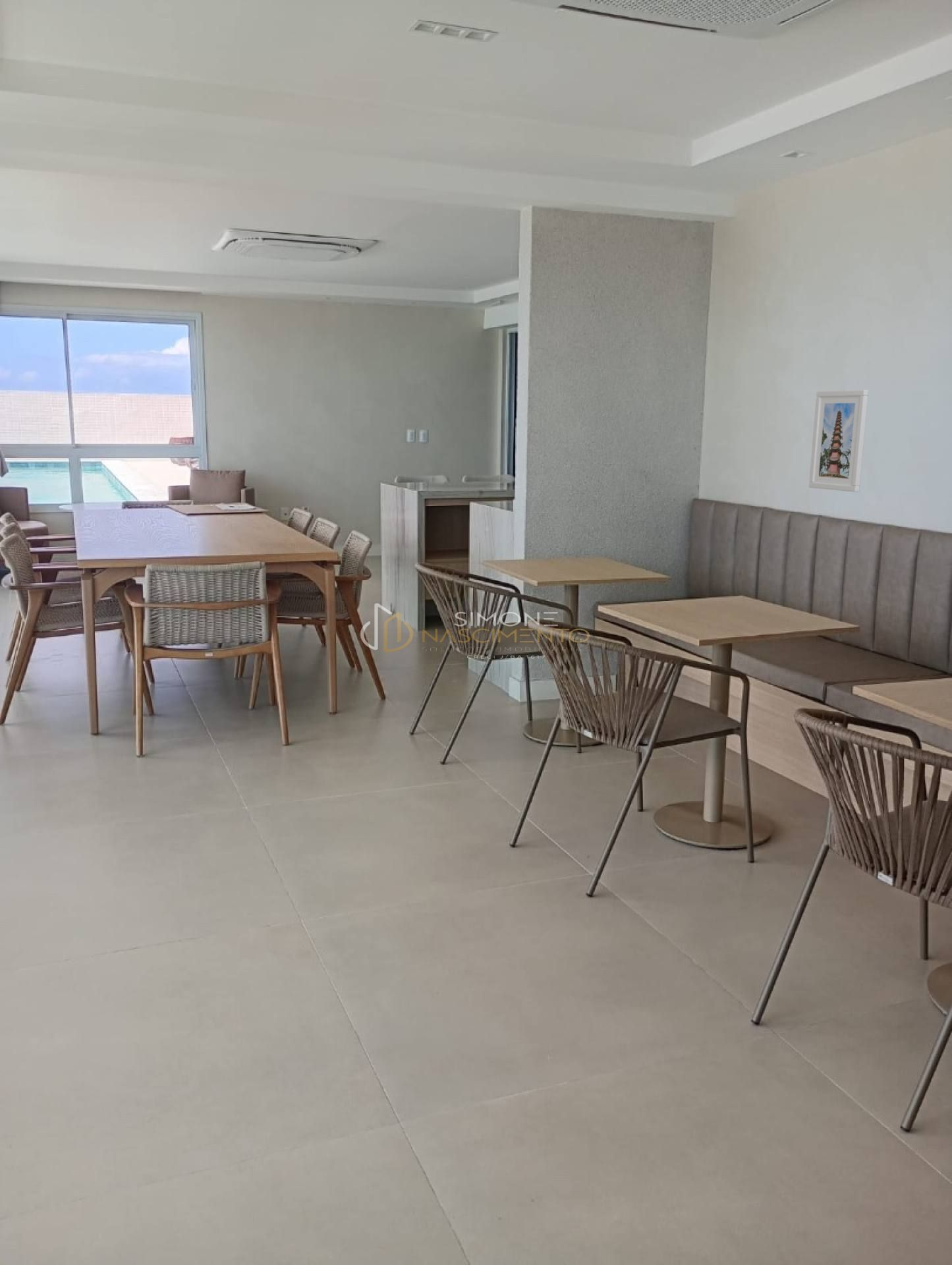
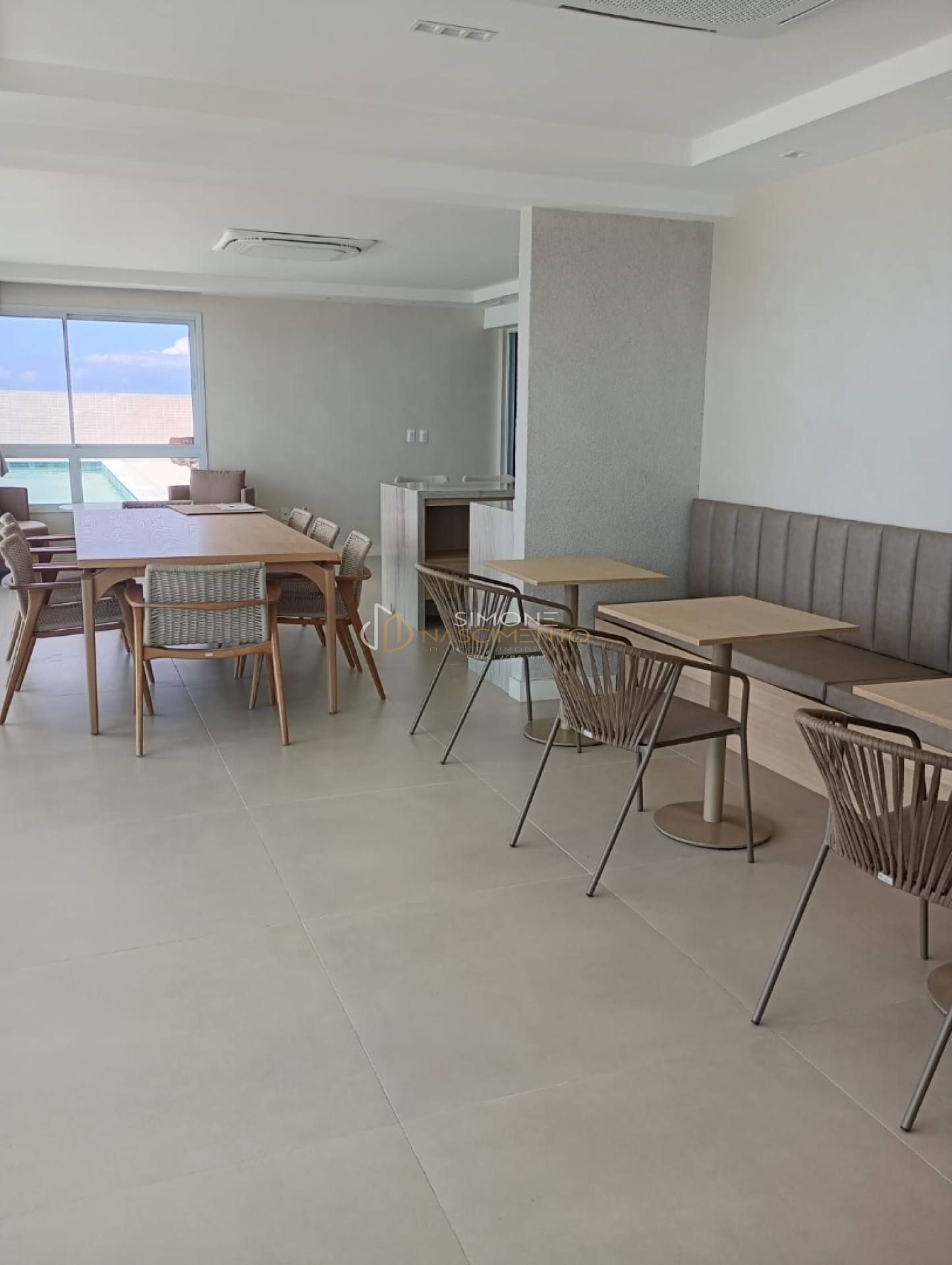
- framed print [808,389,869,493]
